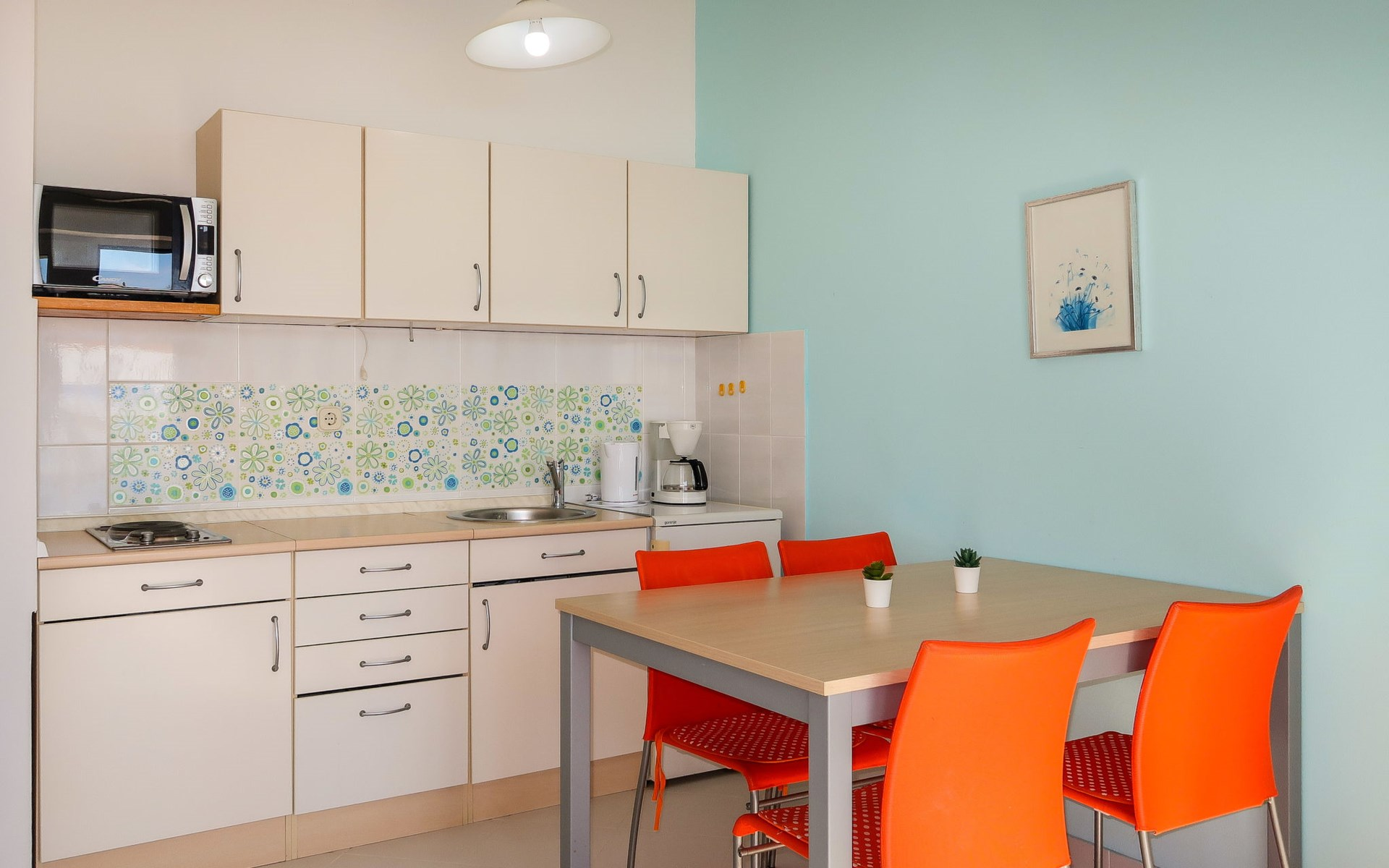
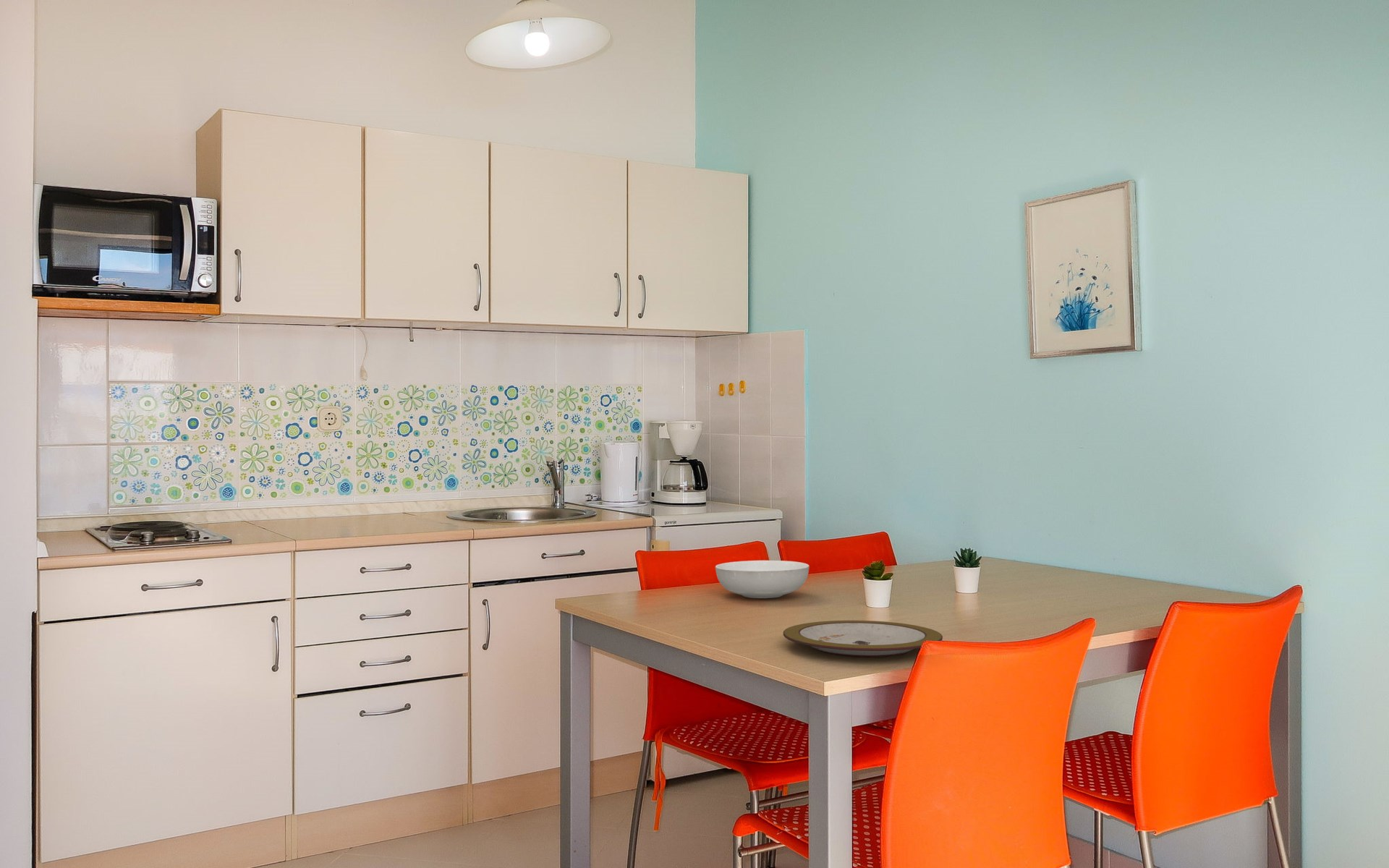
+ serving bowl [715,560,810,599]
+ plate [783,620,943,658]
